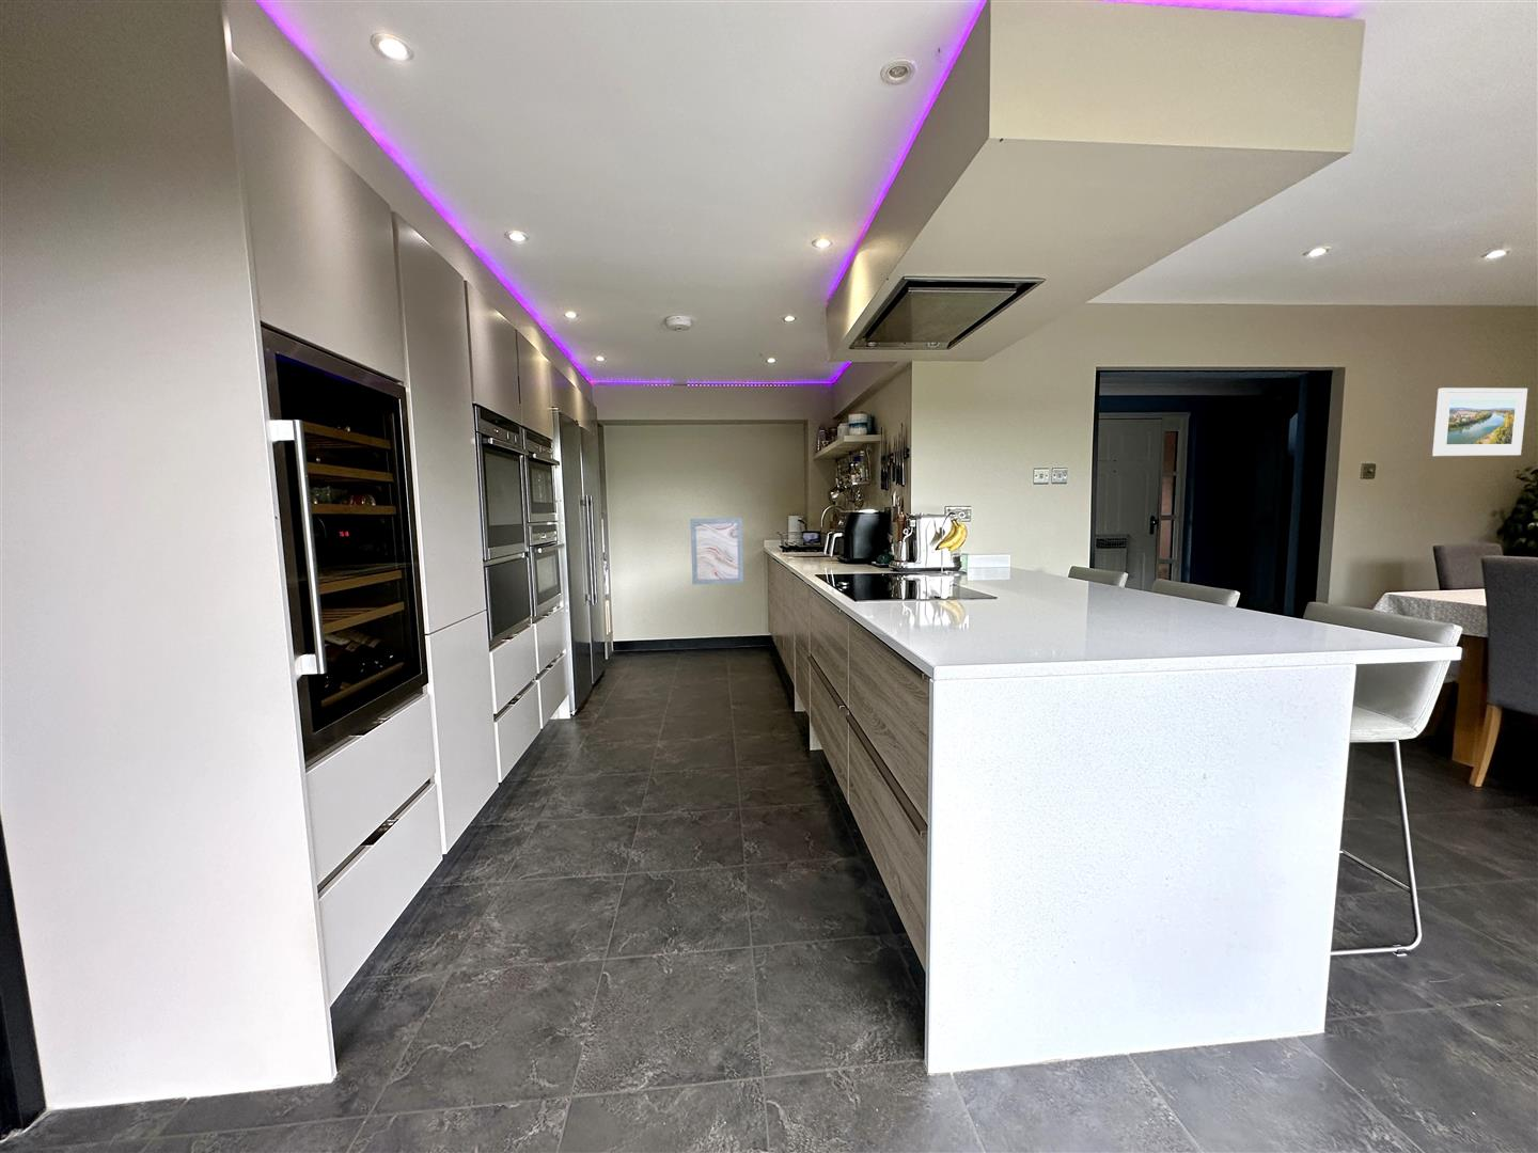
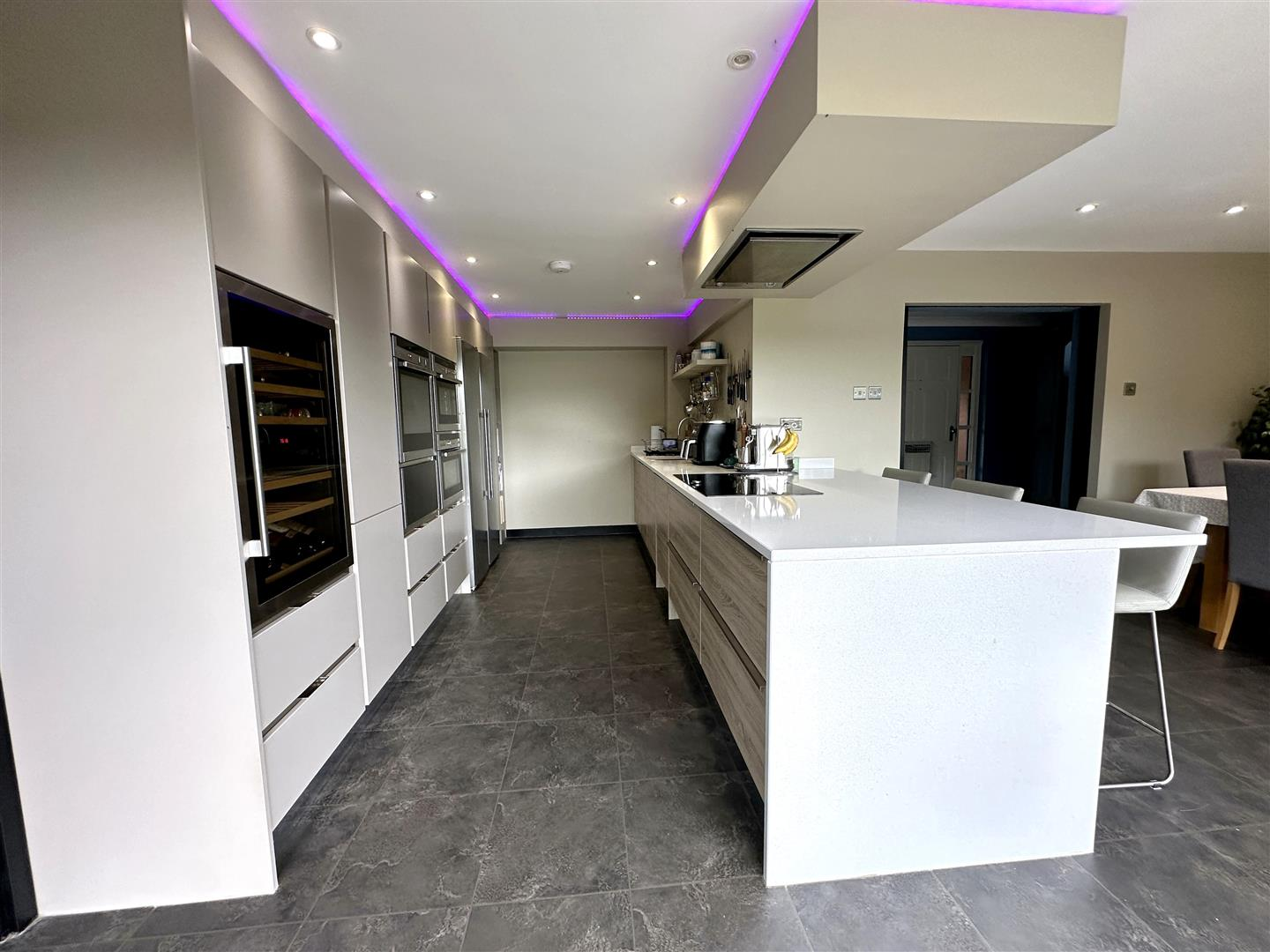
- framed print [1431,386,1528,457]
- wall art [689,517,745,586]
